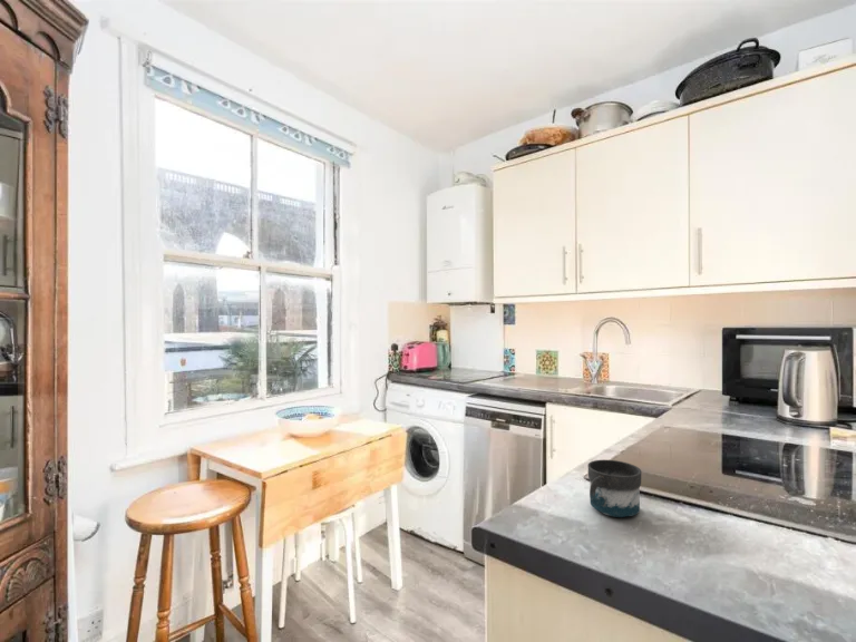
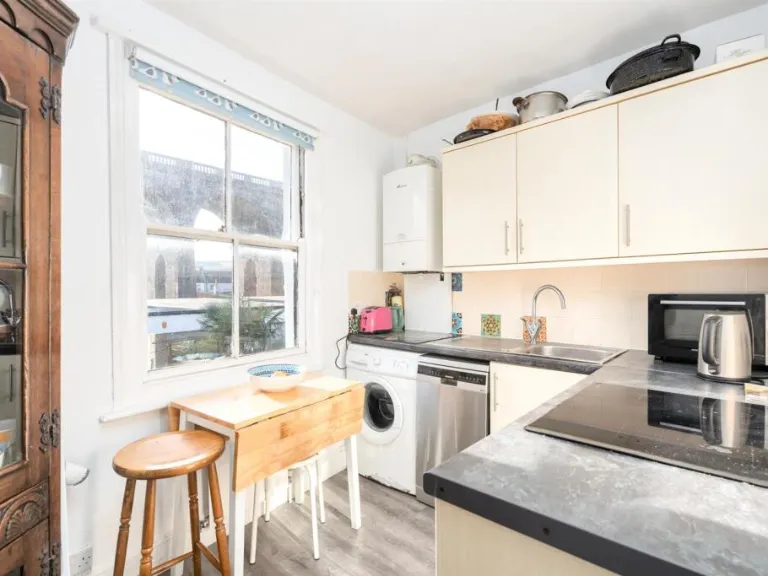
- mug [586,459,642,518]
